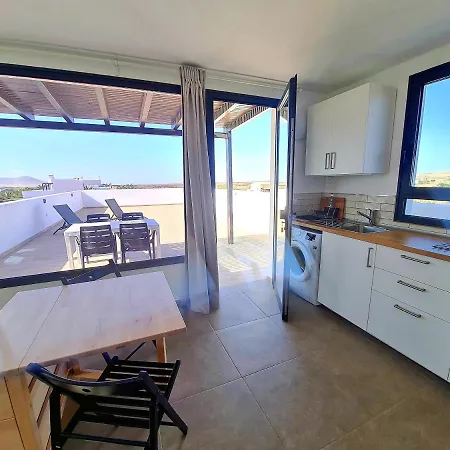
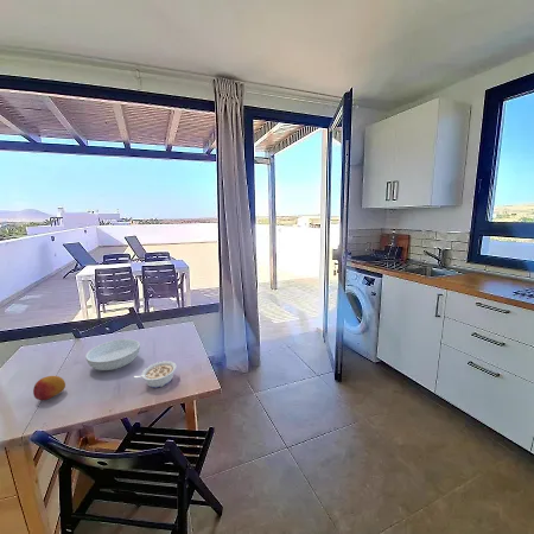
+ fruit [32,375,66,401]
+ legume [133,360,177,389]
+ serving bowl [84,338,141,371]
